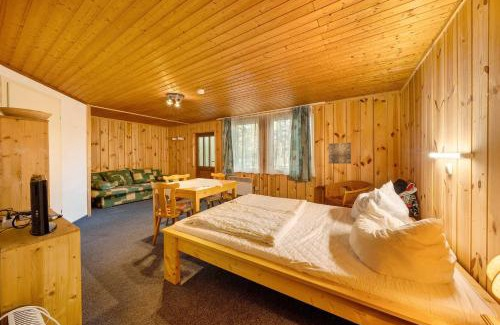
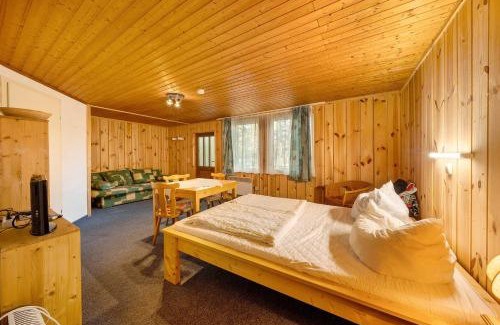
- wall art [328,142,352,165]
